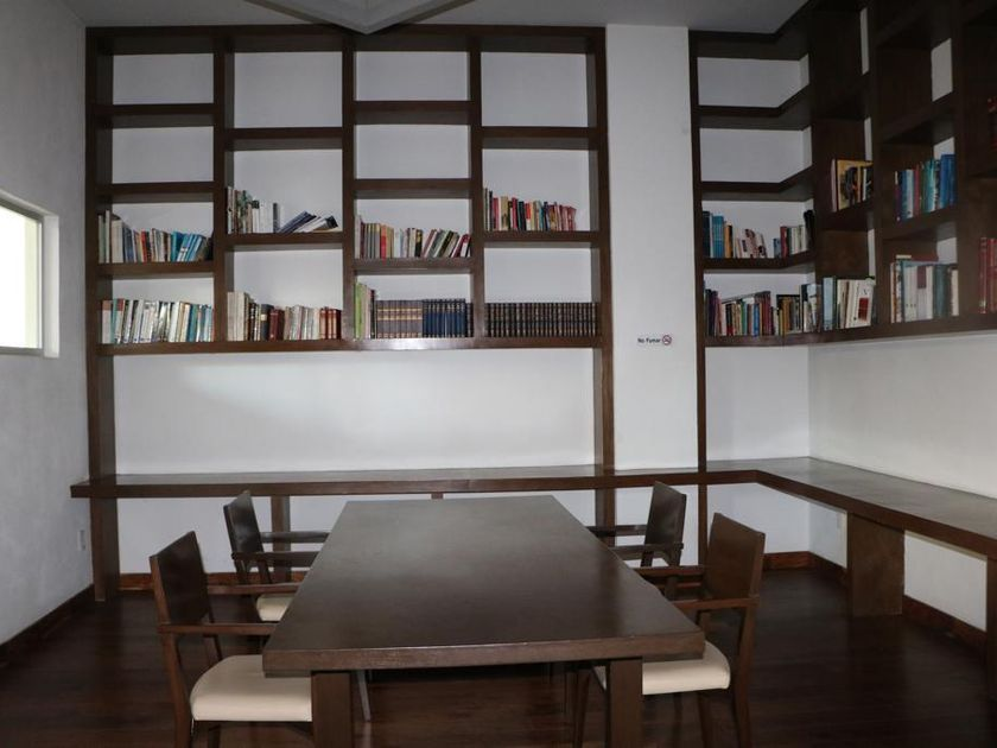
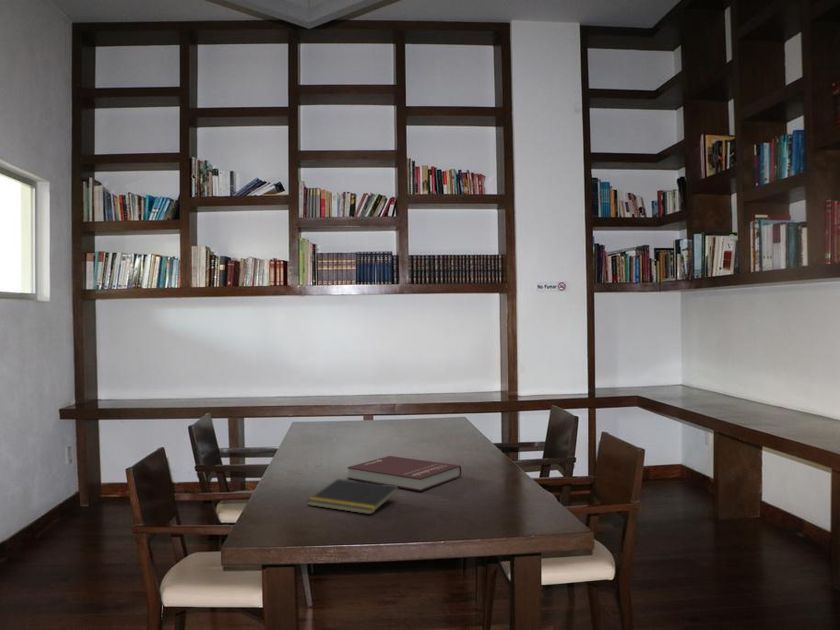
+ notepad [306,478,400,515]
+ book [346,455,462,492]
